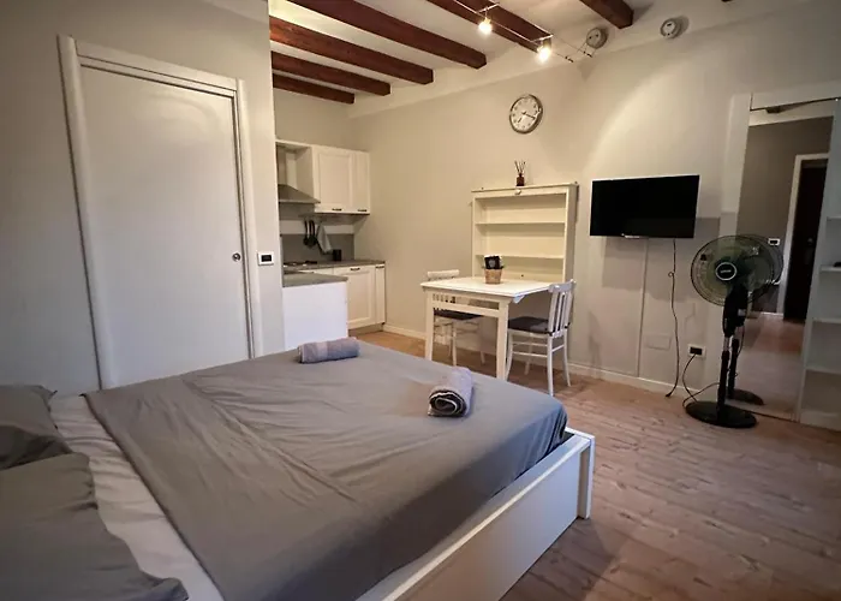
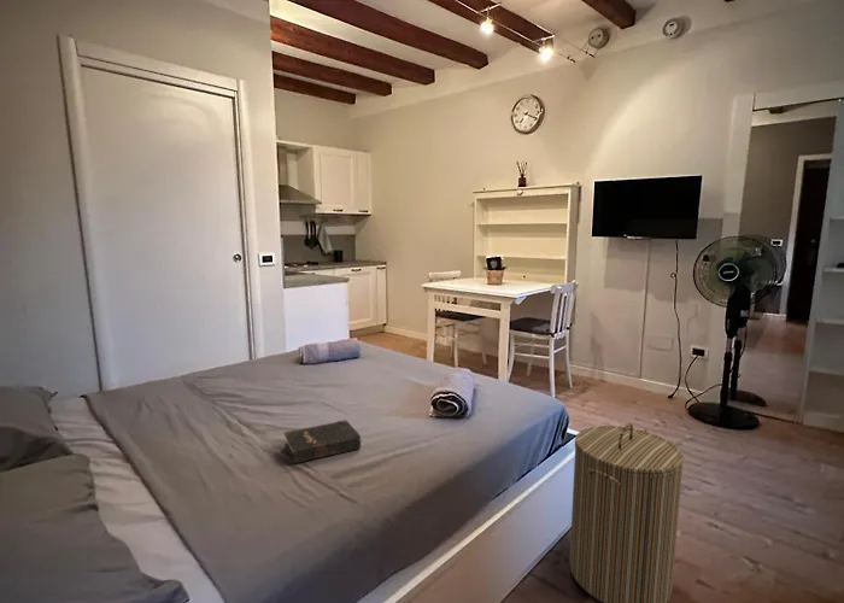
+ laundry hamper [568,422,685,603]
+ hardback book [283,418,362,464]
